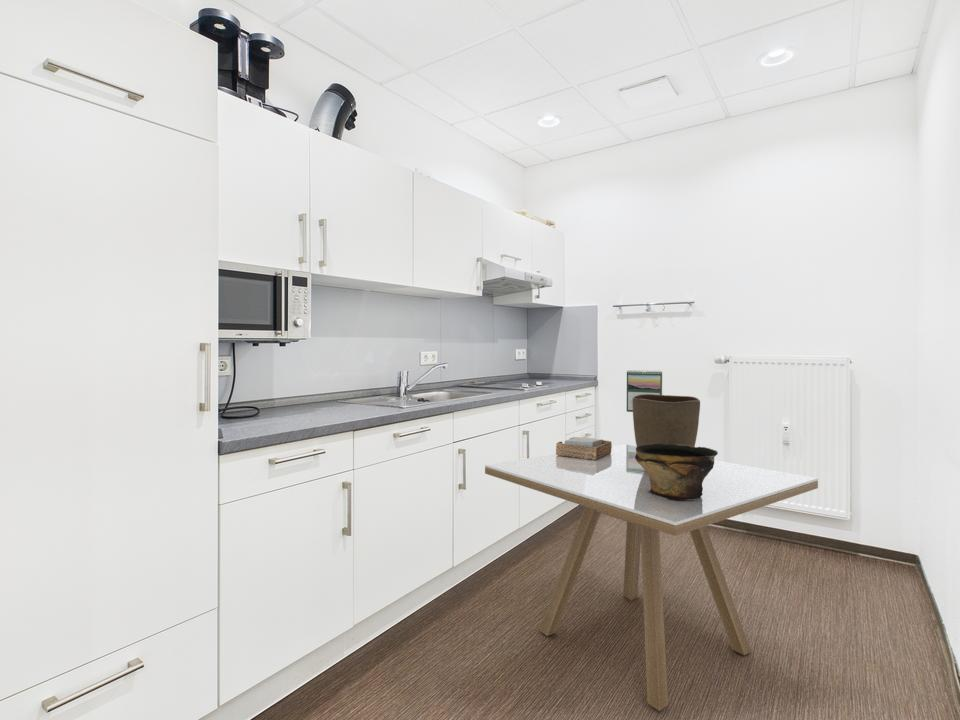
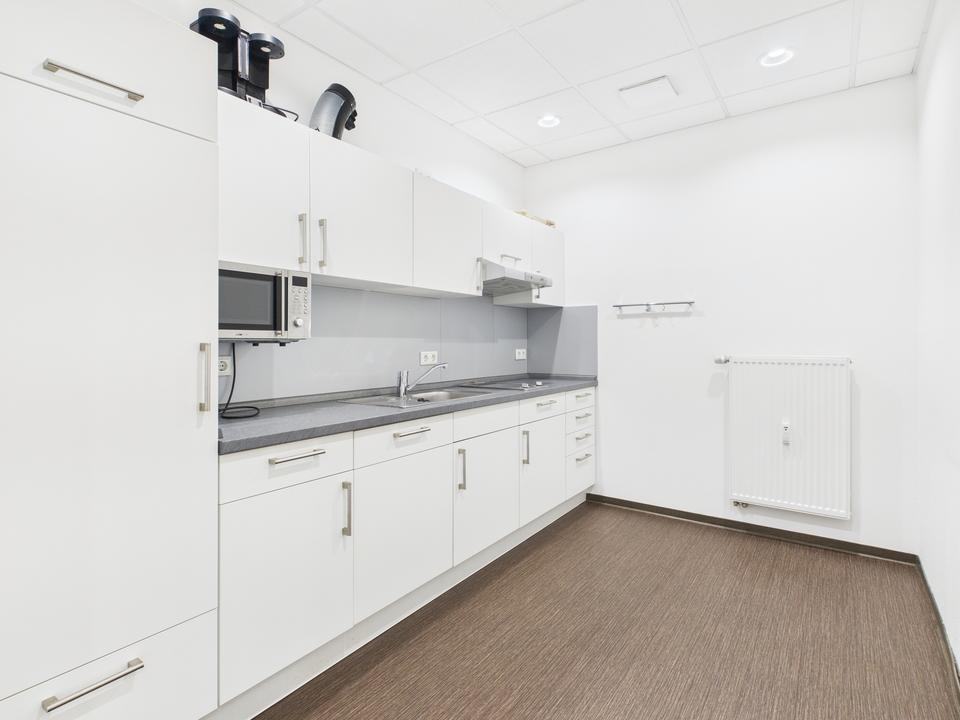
- napkin holder [555,436,613,460]
- calendar [626,369,663,413]
- dining table [484,443,819,712]
- vase [632,394,701,447]
- bowl [635,444,719,500]
